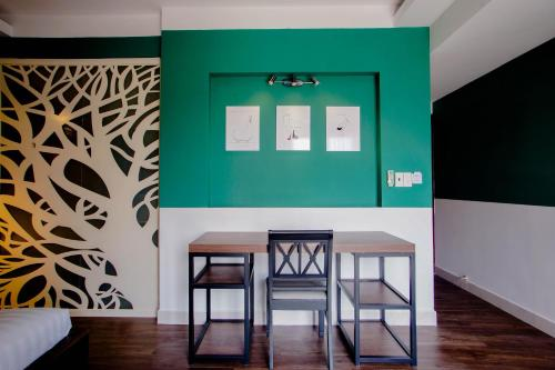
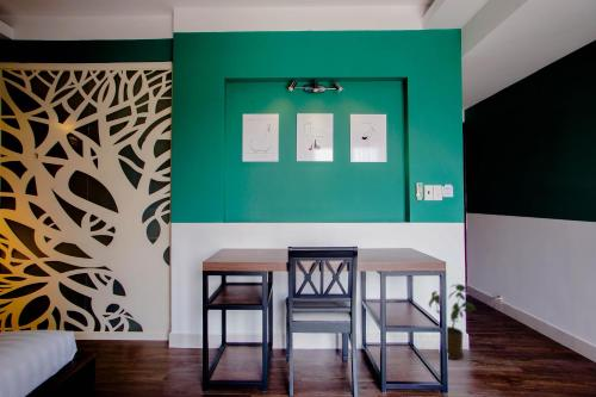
+ house plant [428,283,478,360]
